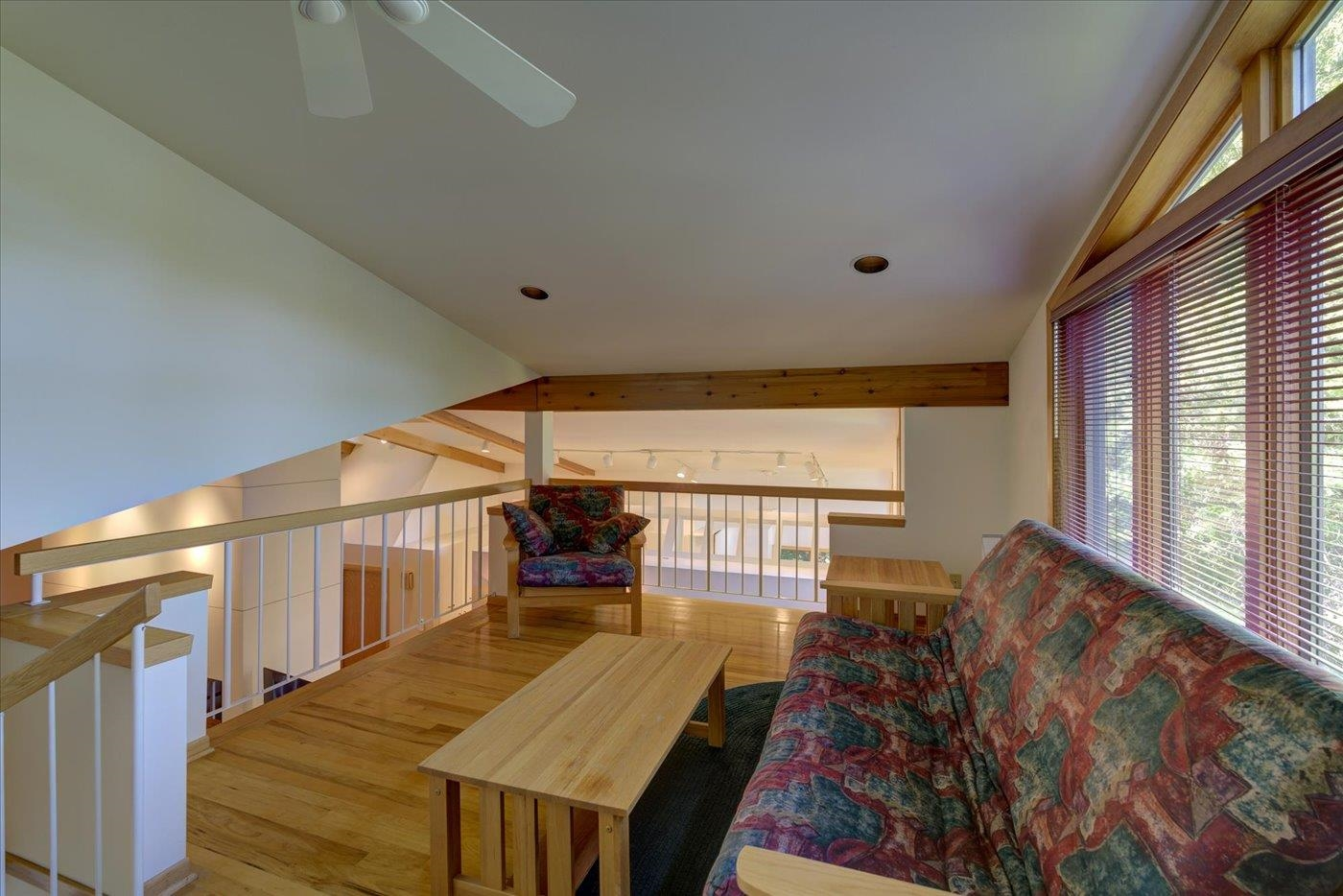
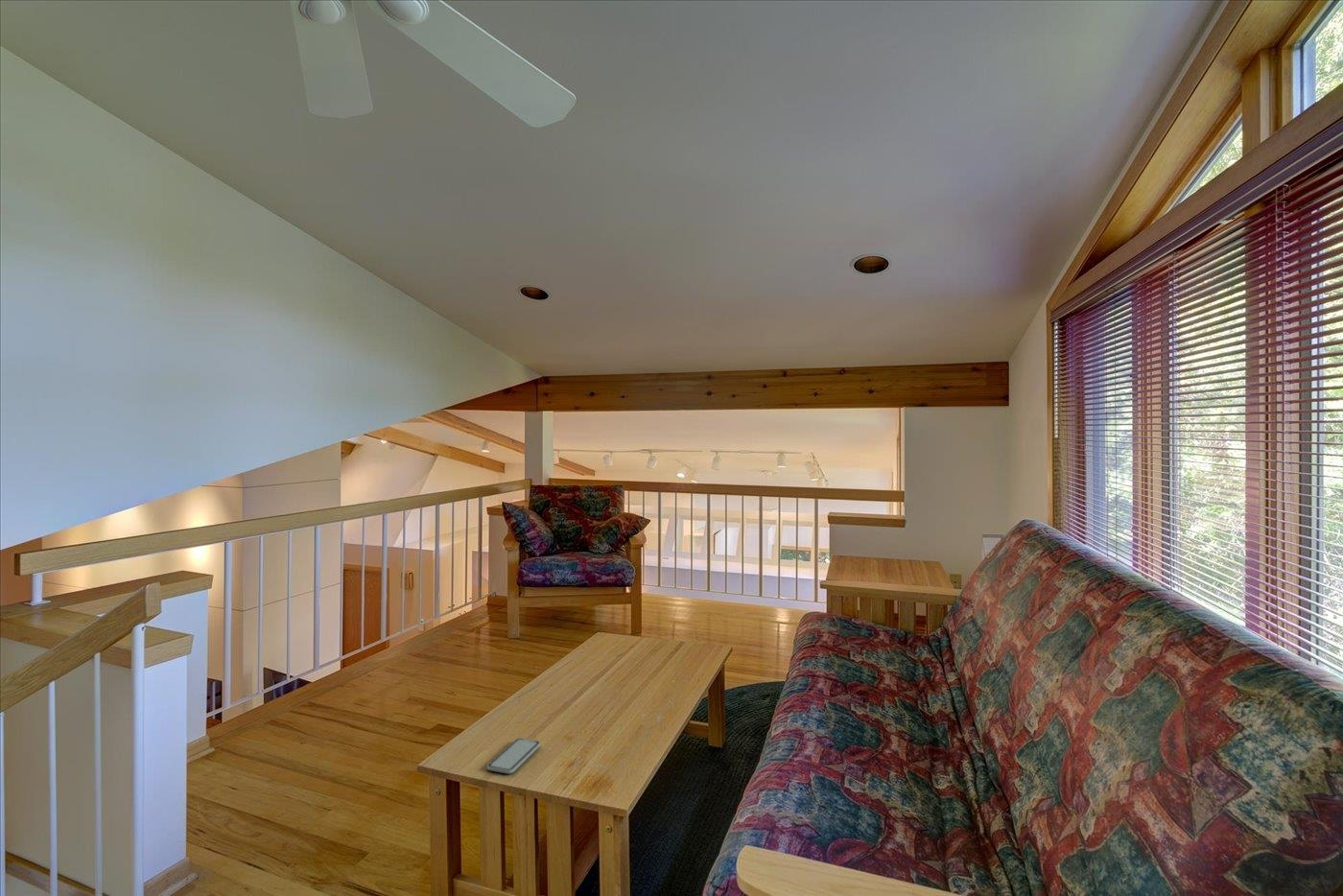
+ smartphone [486,737,541,774]
